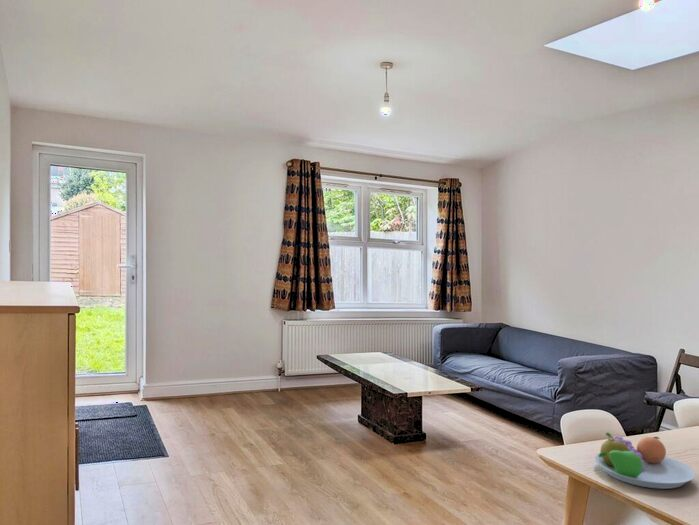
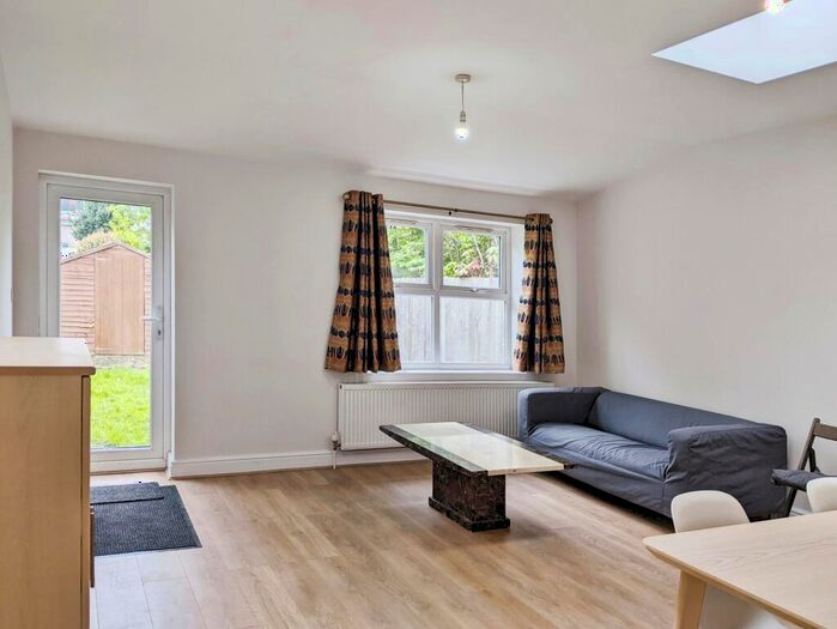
- fruit bowl [594,432,697,490]
